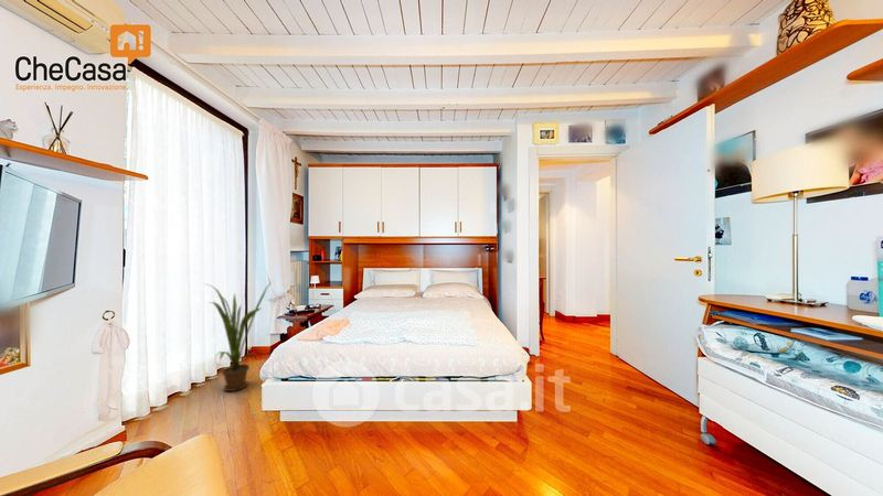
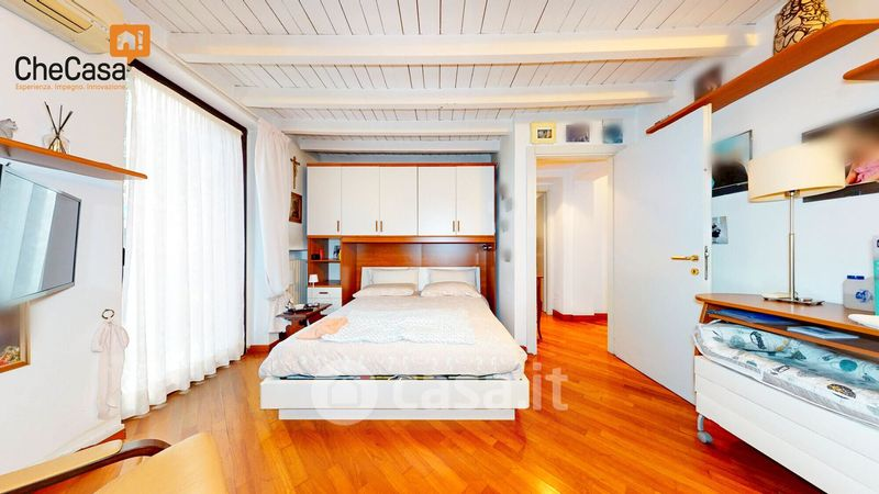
- house plant [203,281,273,392]
